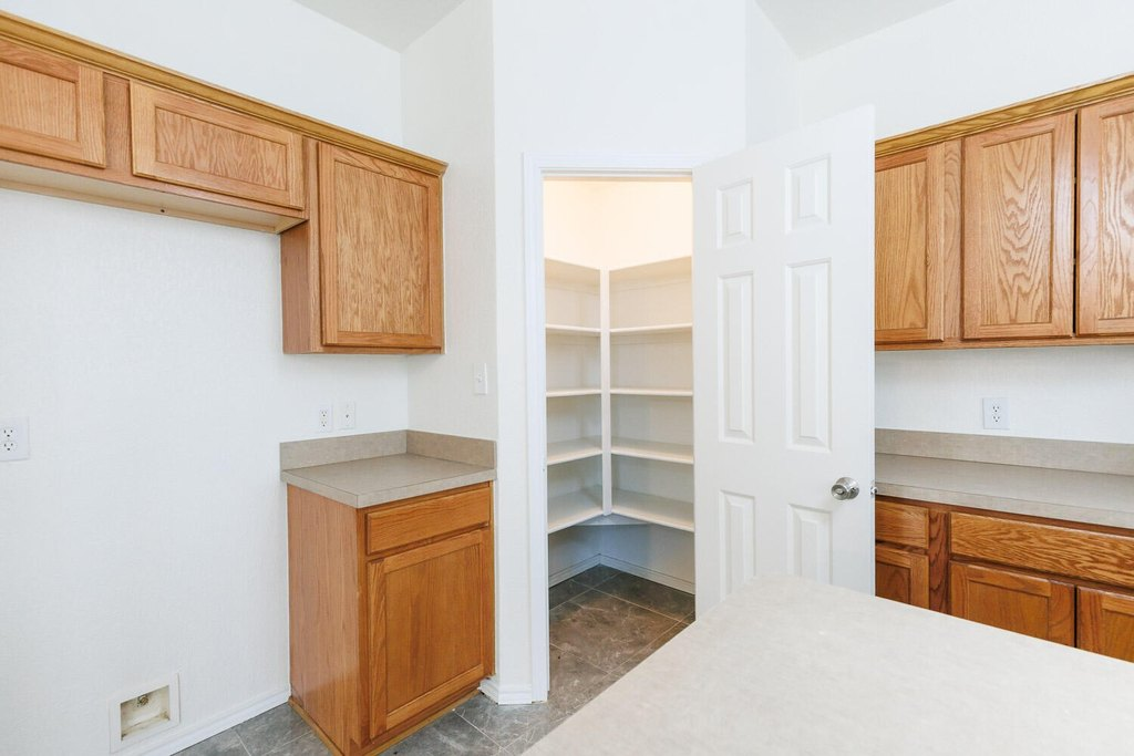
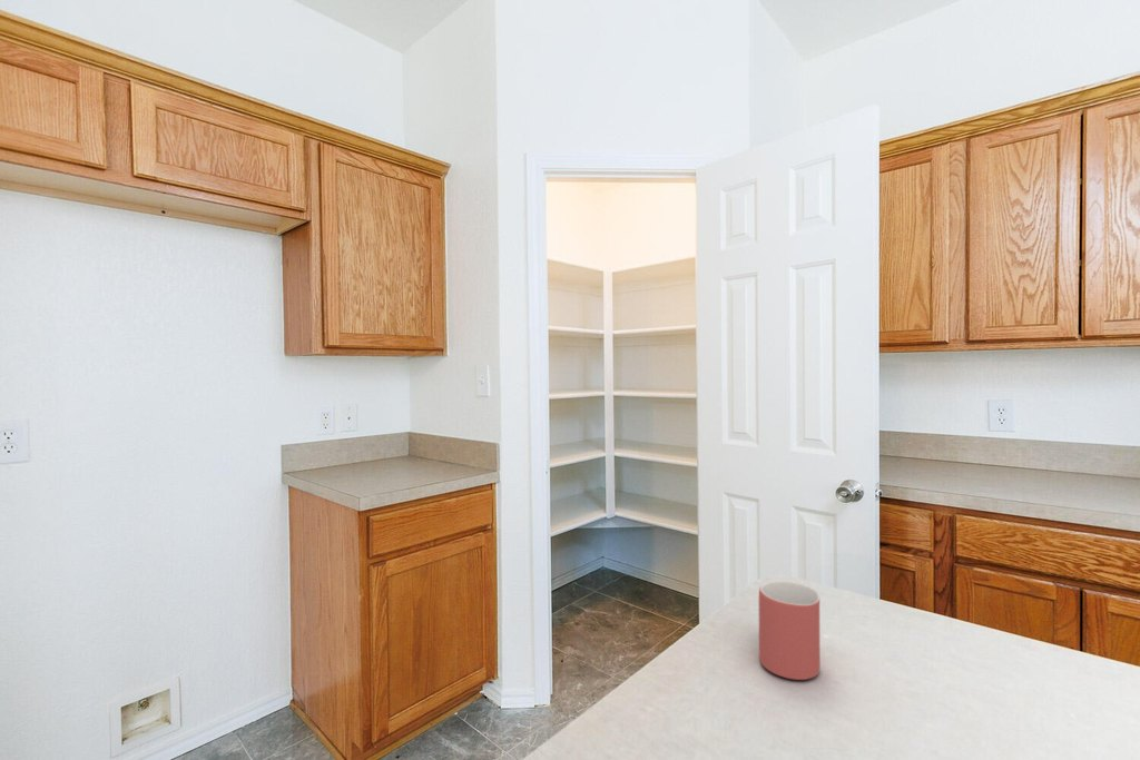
+ mug [758,580,822,681]
